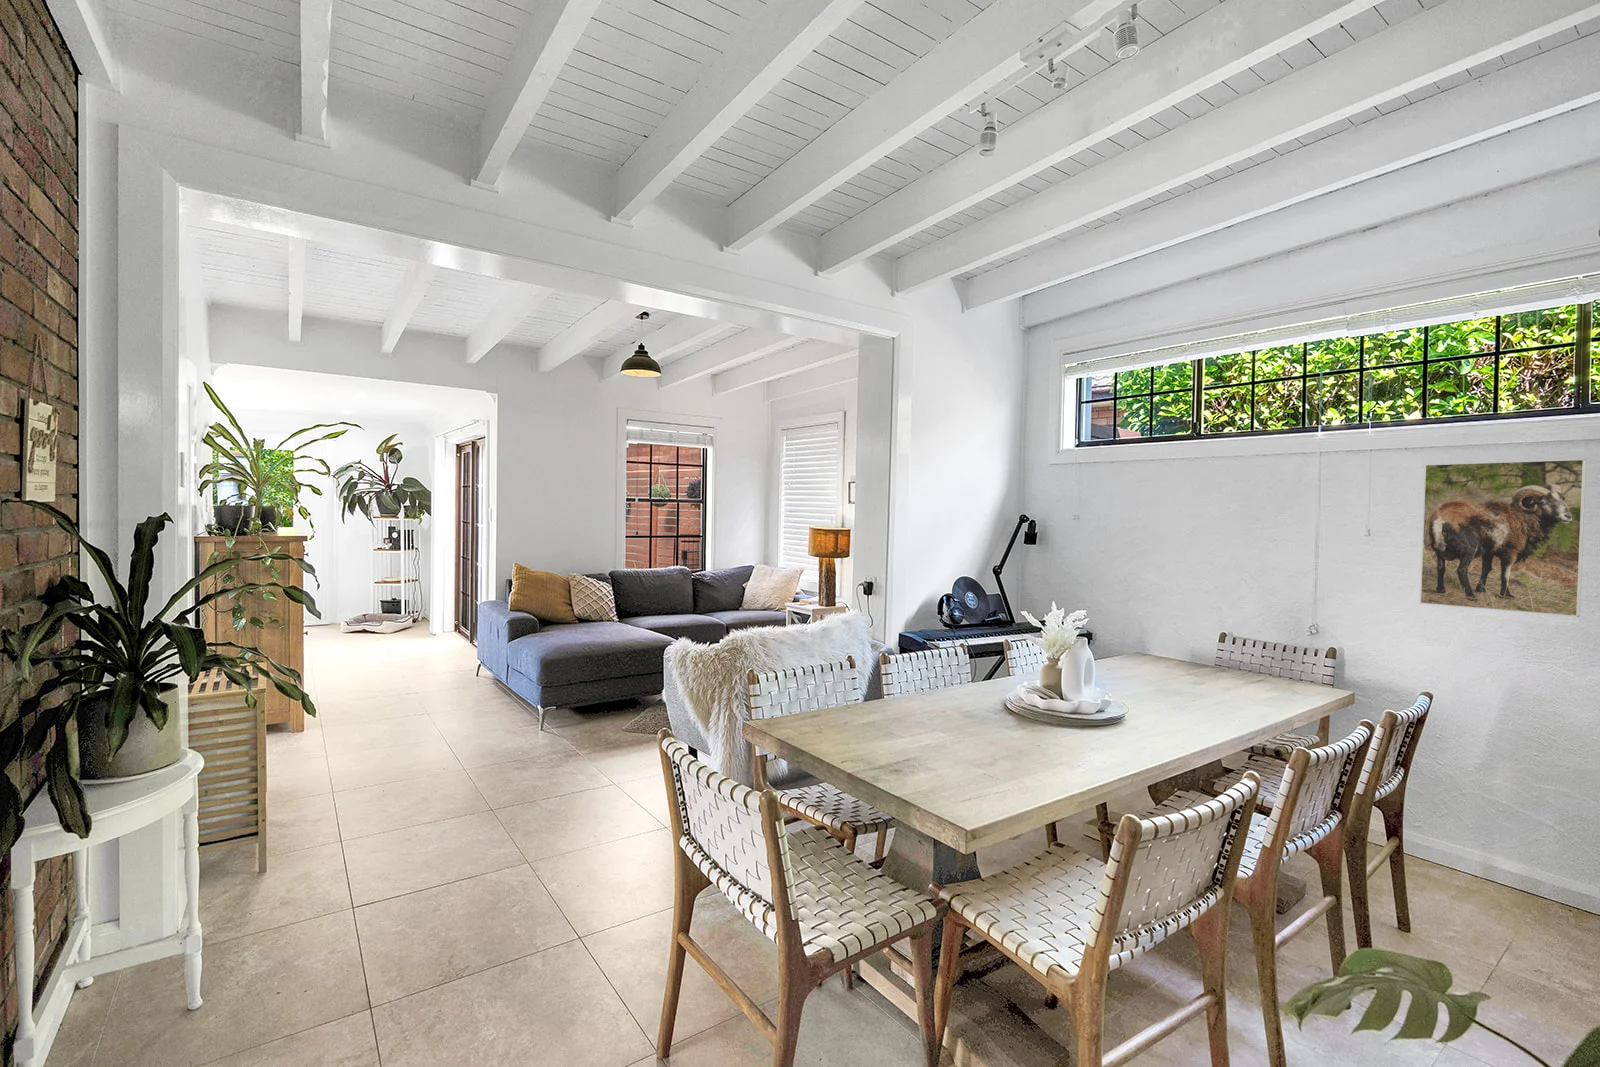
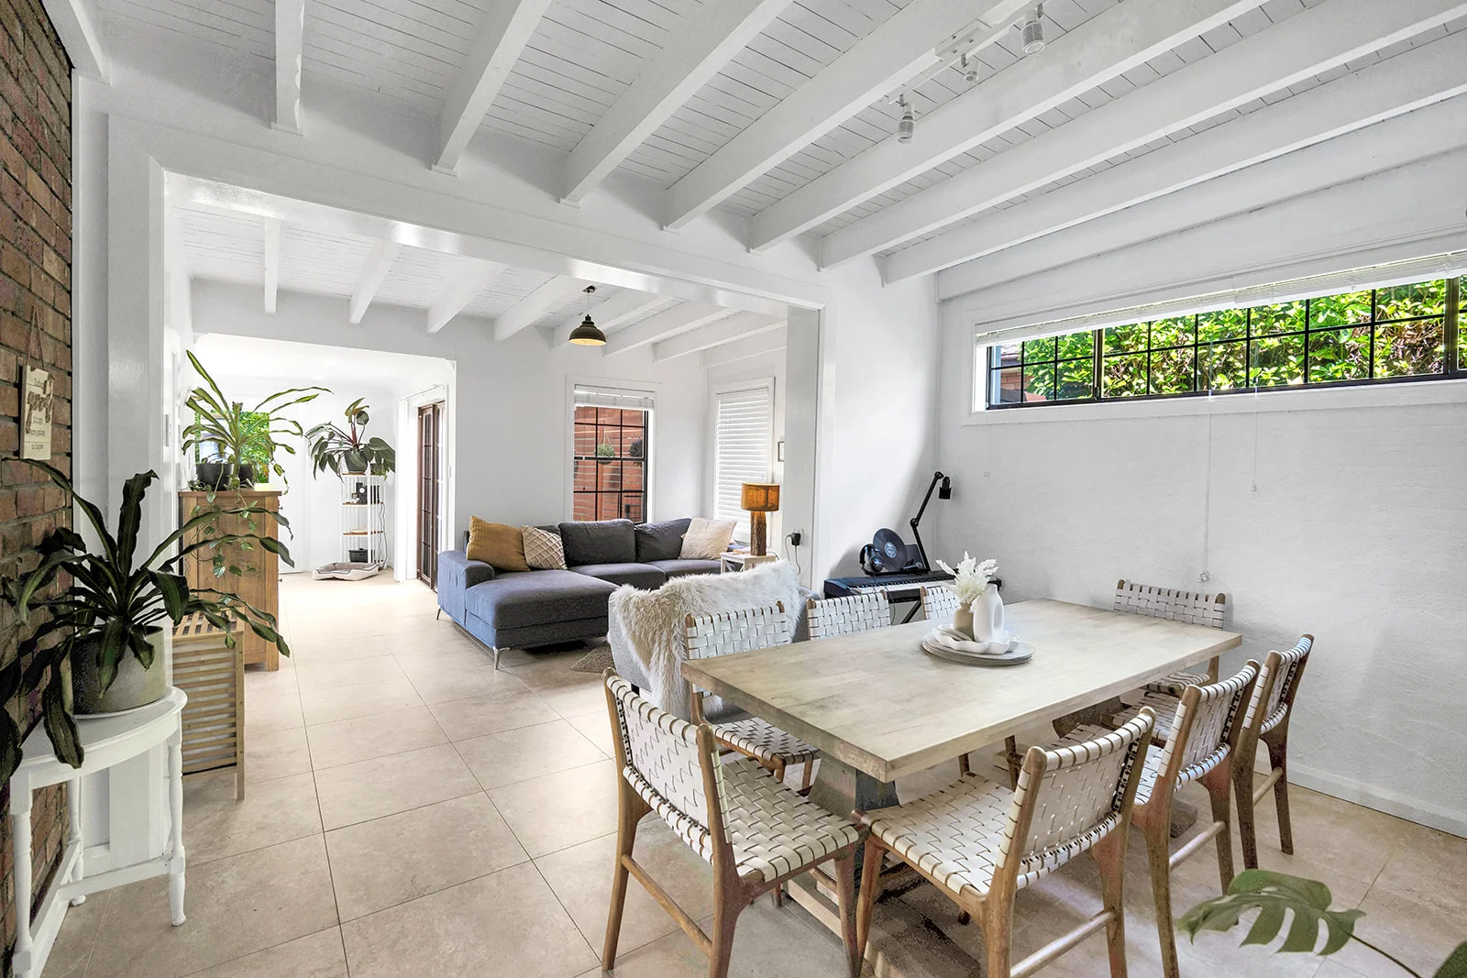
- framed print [1419,458,1587,618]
